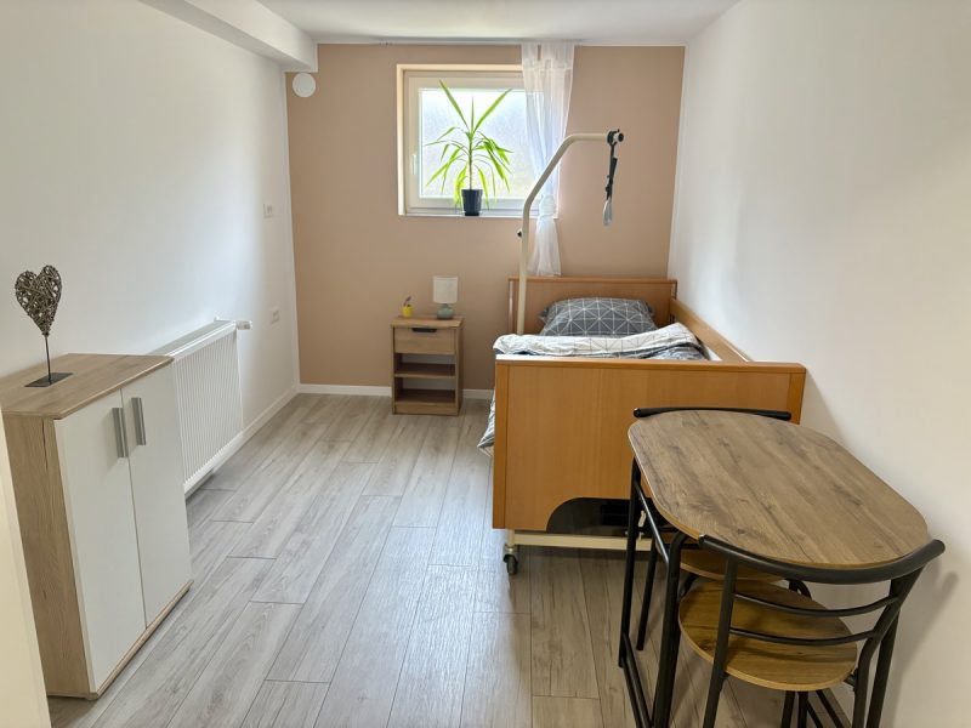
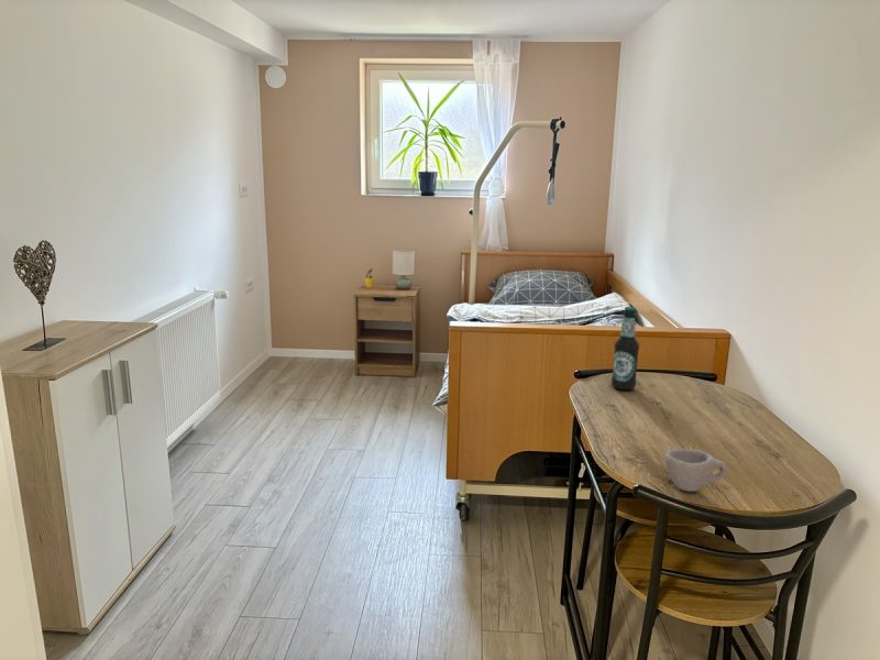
+ cup [664,448,728,493]
+ bottle [610,306,640,391]
